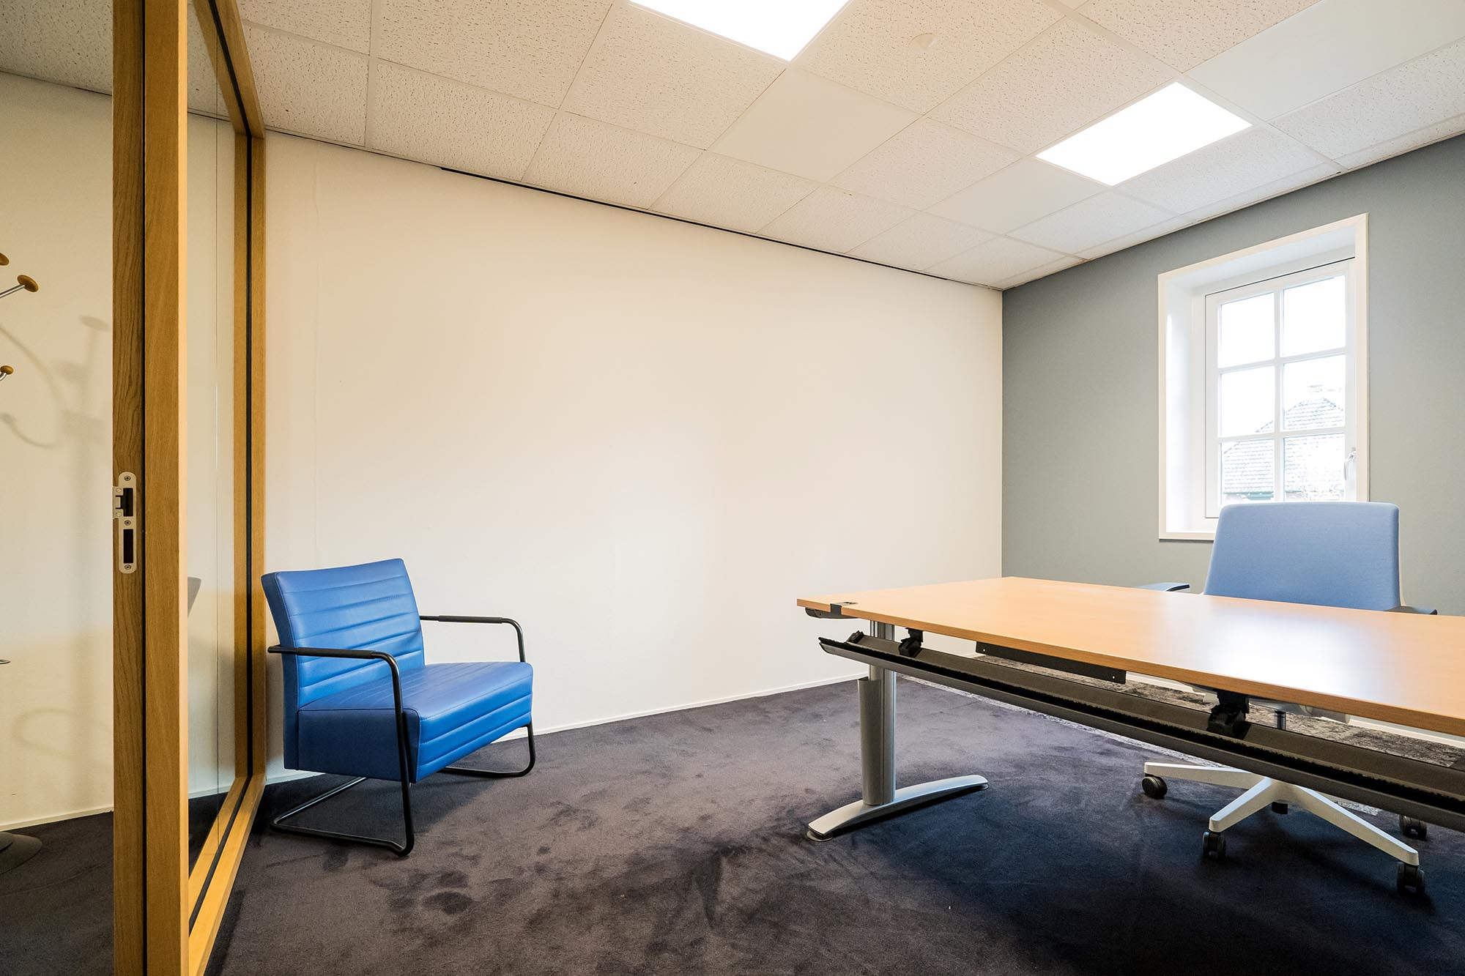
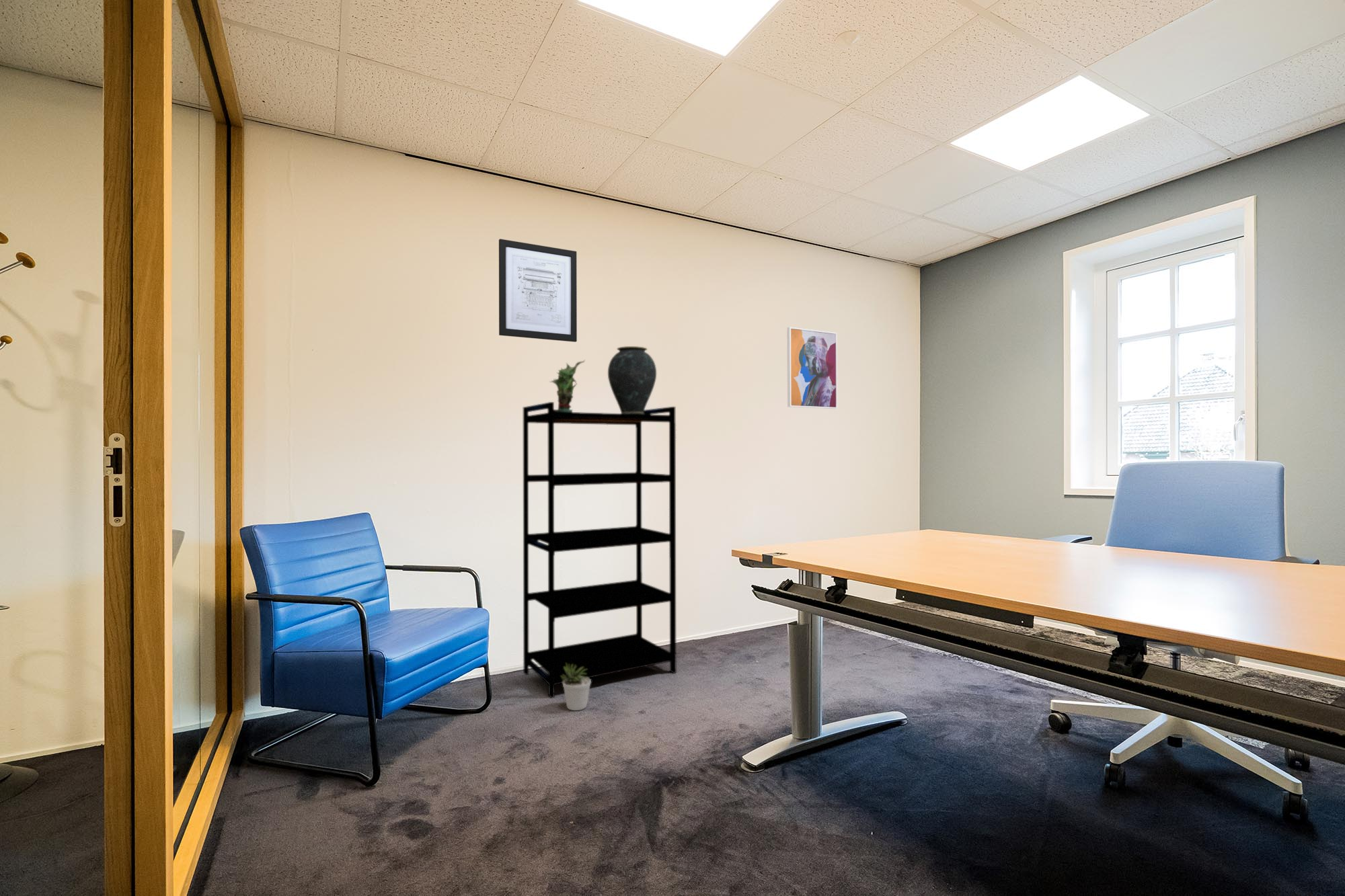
+ potted plant [562,663,592,711]
+ wall art [498,239,578,343]
+ shelving unit [523,401,677,699]
+ potted plant [549,360,586,412]
+ wall art [786,327,838,409]
+ vase [607,345,657,414]
